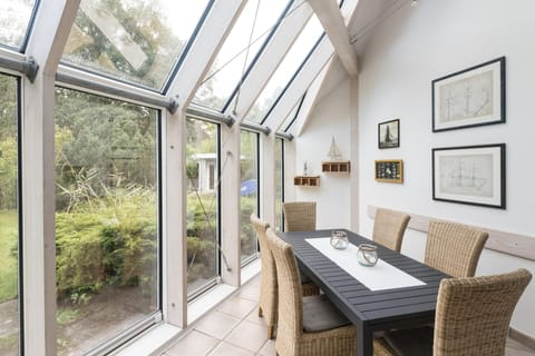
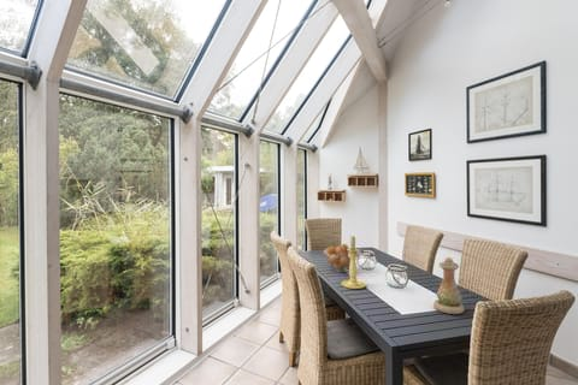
+ candle holder [340,235,367,290]
+ fruit basket [323,243,360,273]
+ vase [432,256,465,315]
